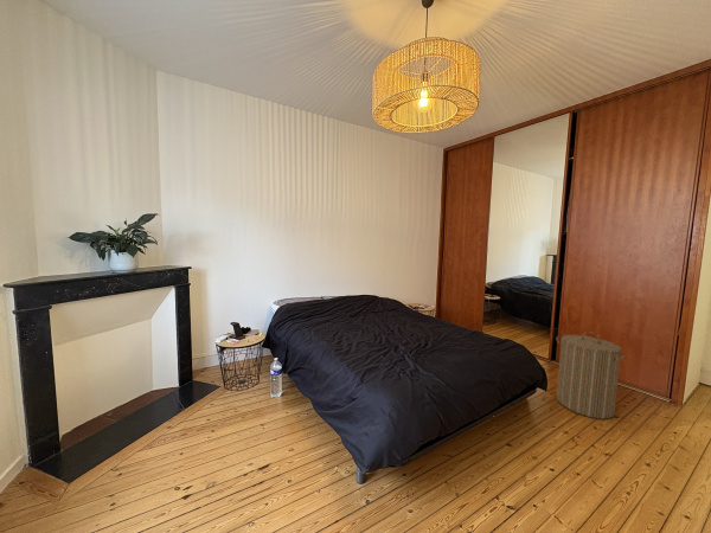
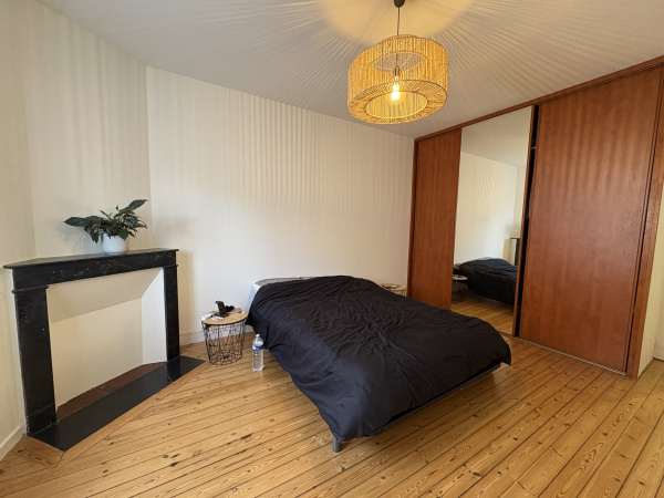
- laundry hamper [555,330,629,420]
